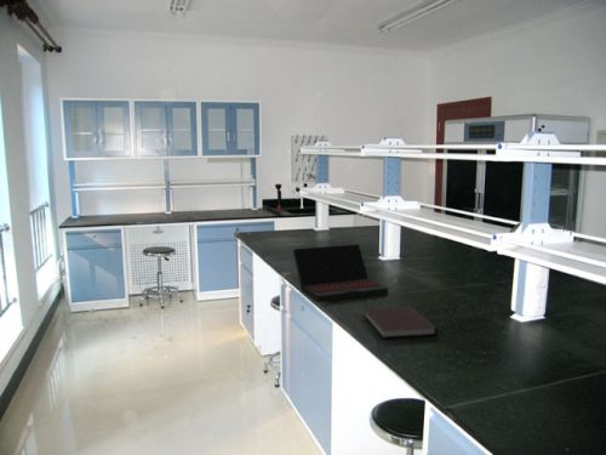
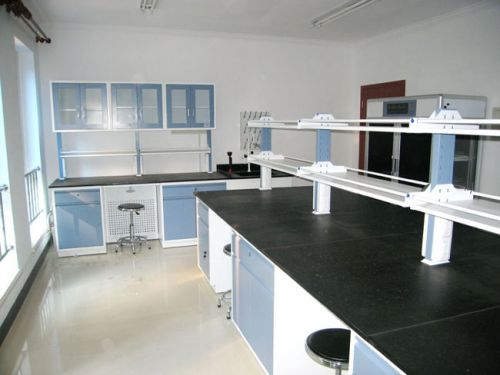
- notebook [362,306,439,340]
- laptop [292,244,389,303]
